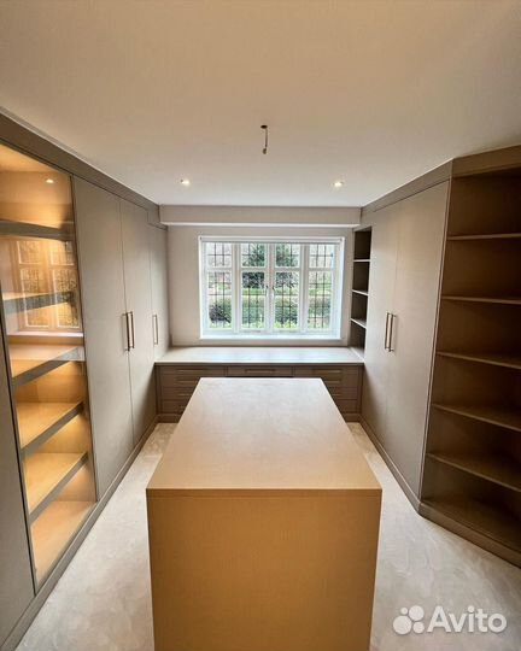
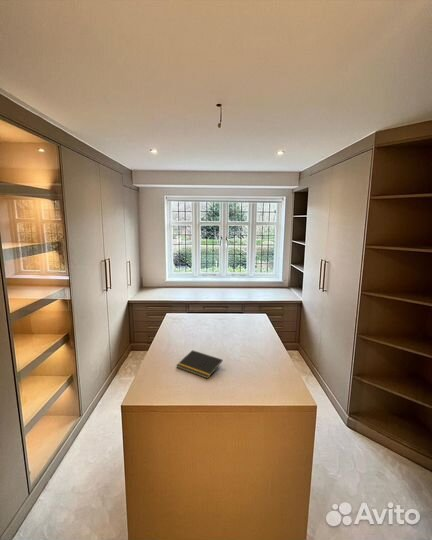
+ notepad [175,349,223,380]
